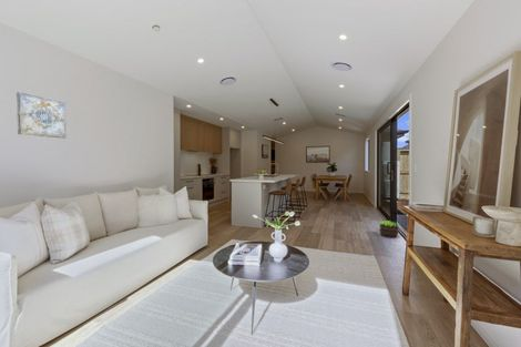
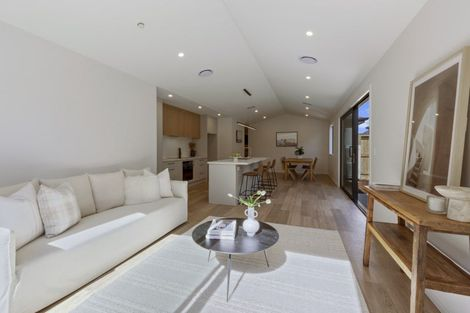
- potted plant [379,220,399,239]
- wall art [16,91,67,140]
